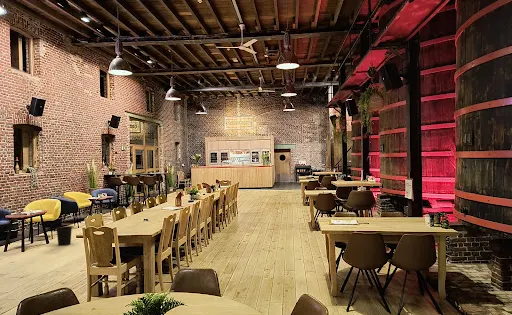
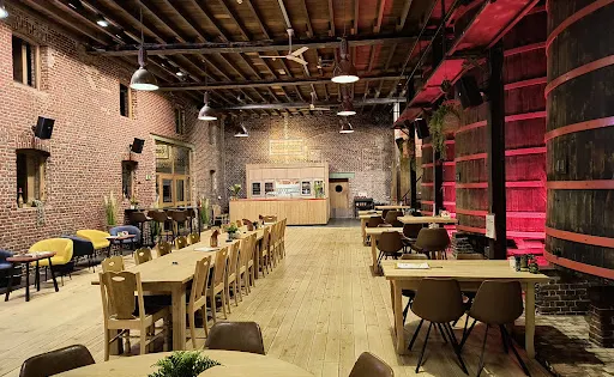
- wastebasket [55,226,73,247]
